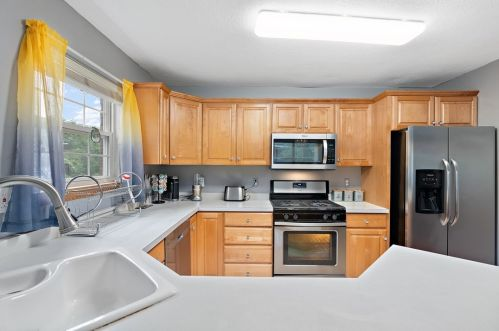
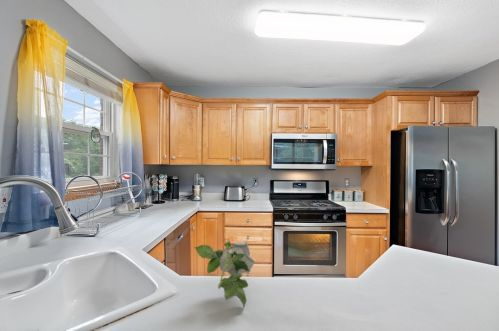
+ flower [193,240,256,309]
